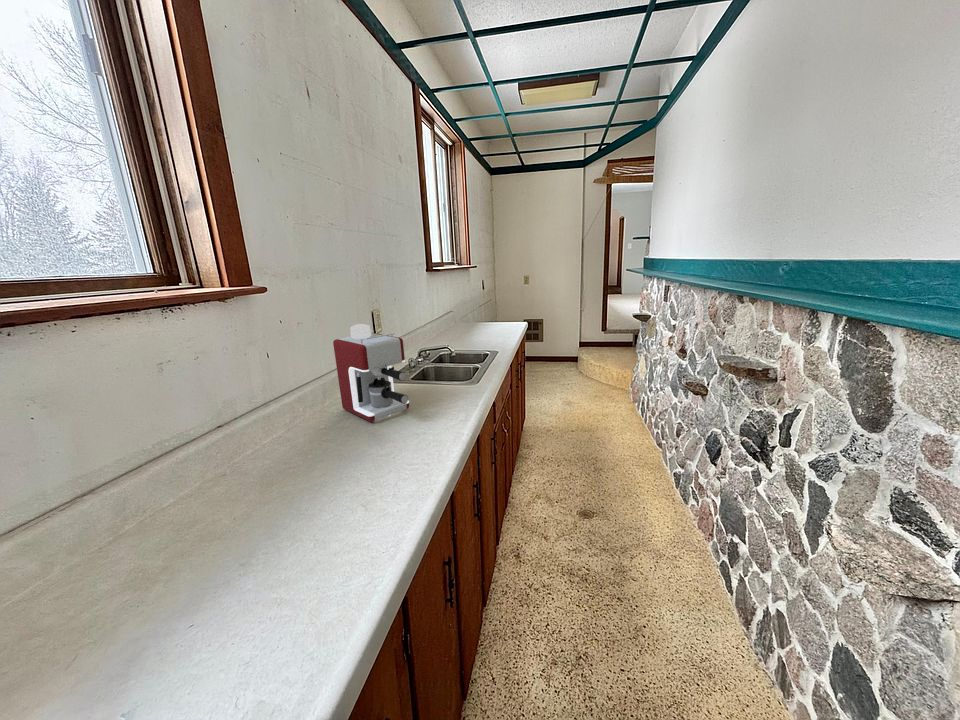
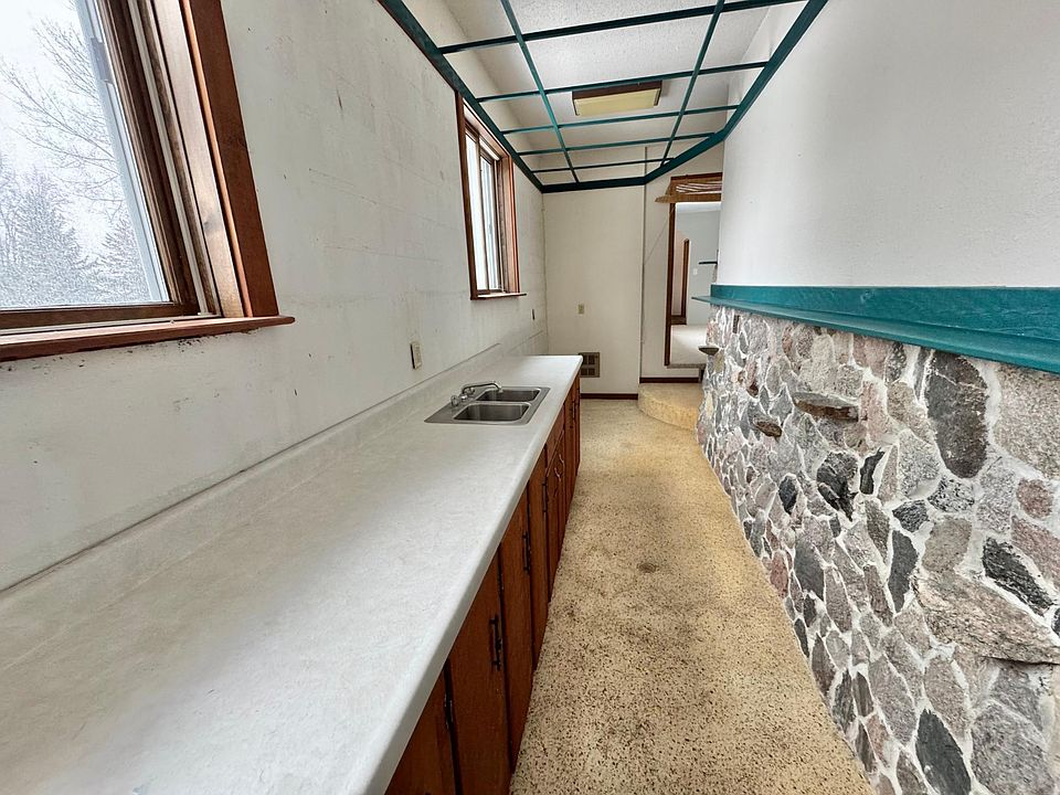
- coffee maker [332,323,410,423]
